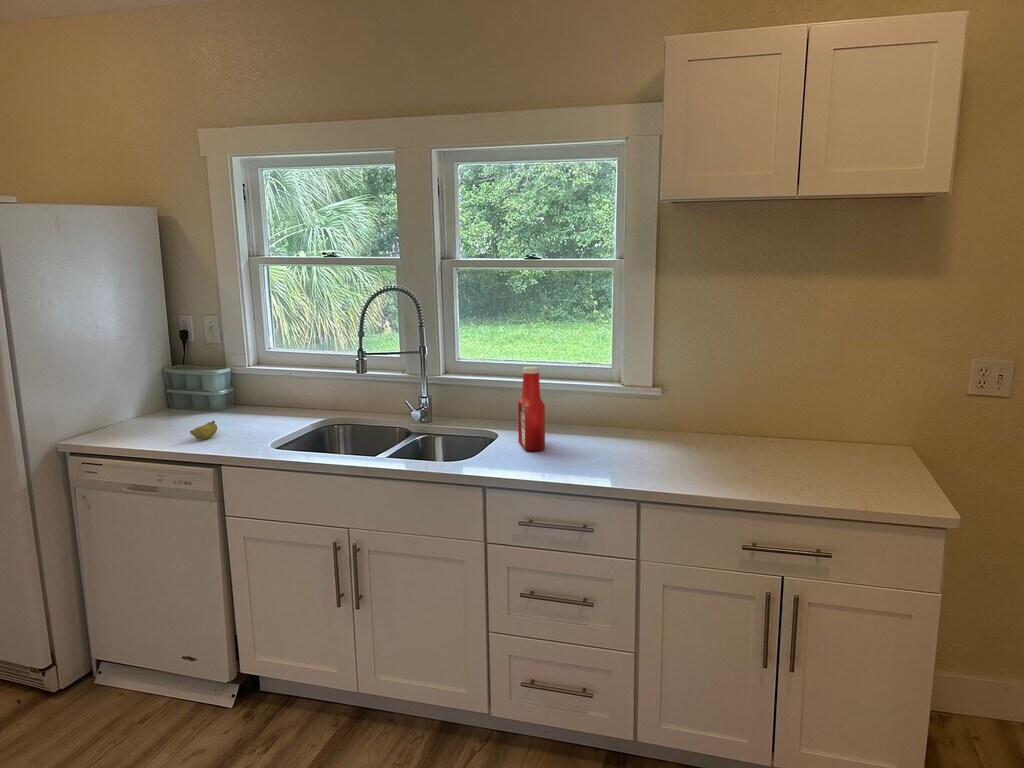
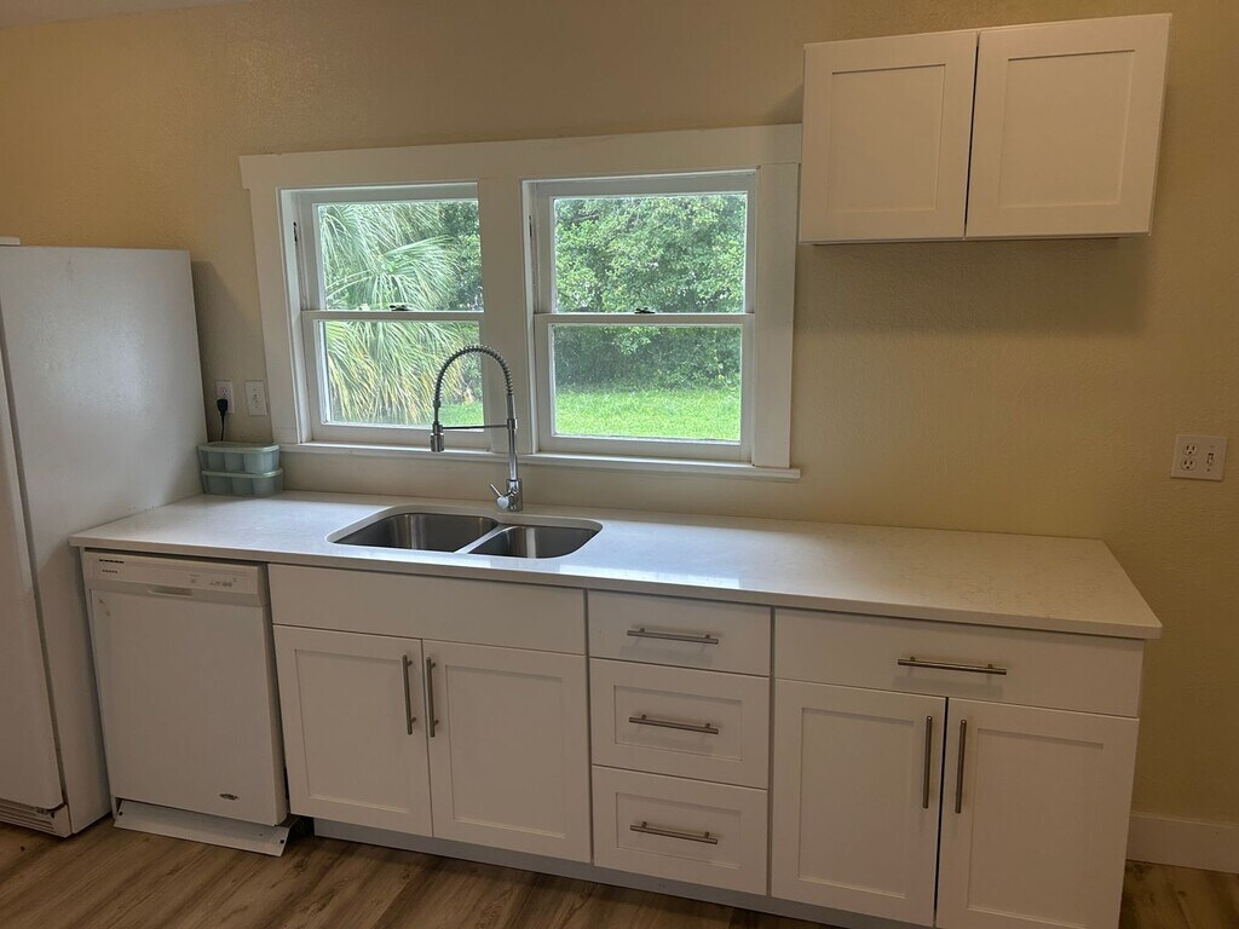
- soap bottle [517,366,546,451]
- banana [189,420,218,440]
